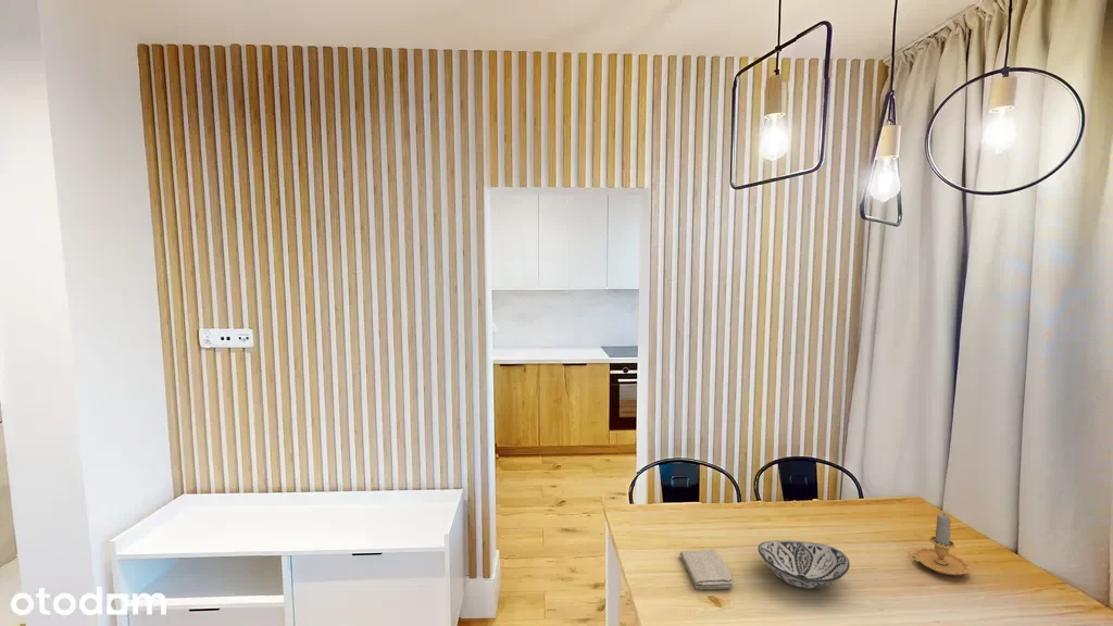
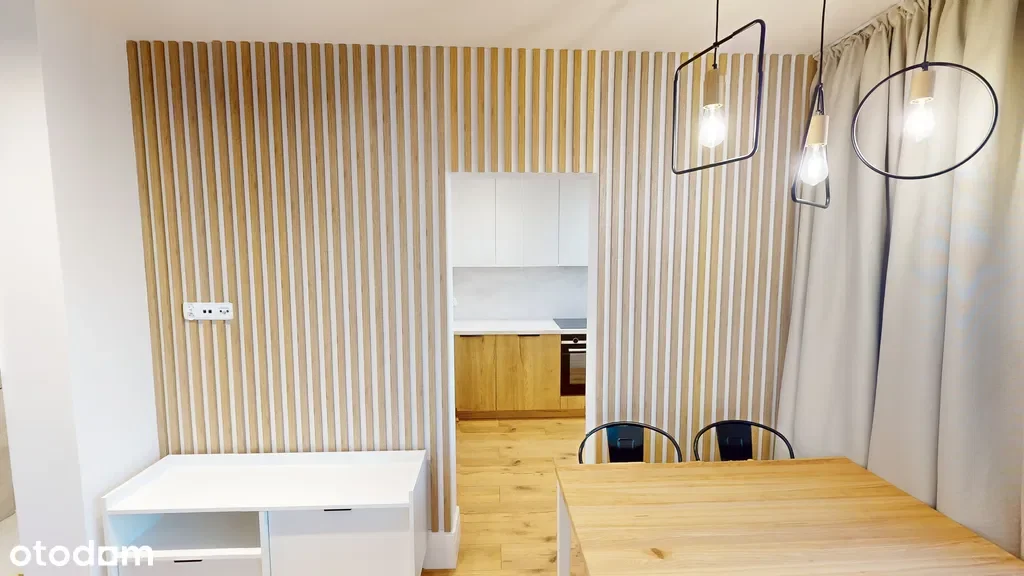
- decorative bowl [756,540,851,589]
- candle [908,512,971,576]
- washcloth [679,548,735,590]
